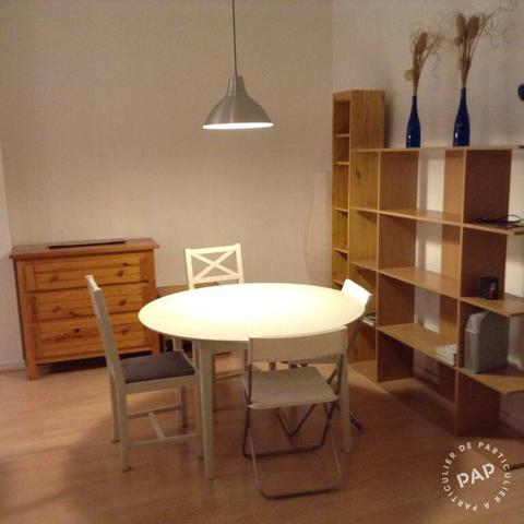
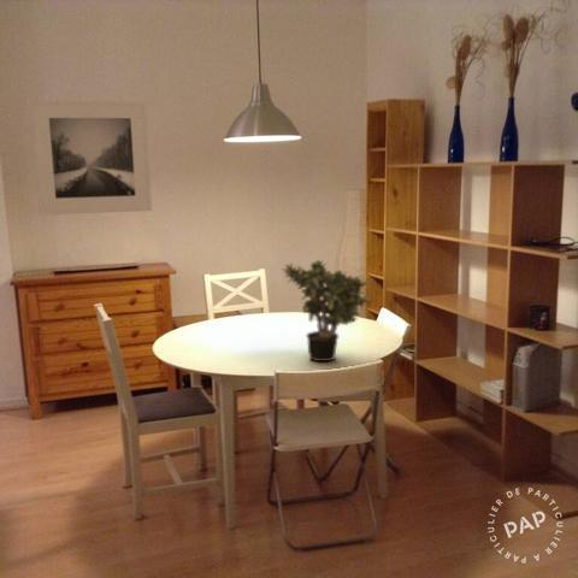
+ potted plant [282,259,371,362]
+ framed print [29,100,153,216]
